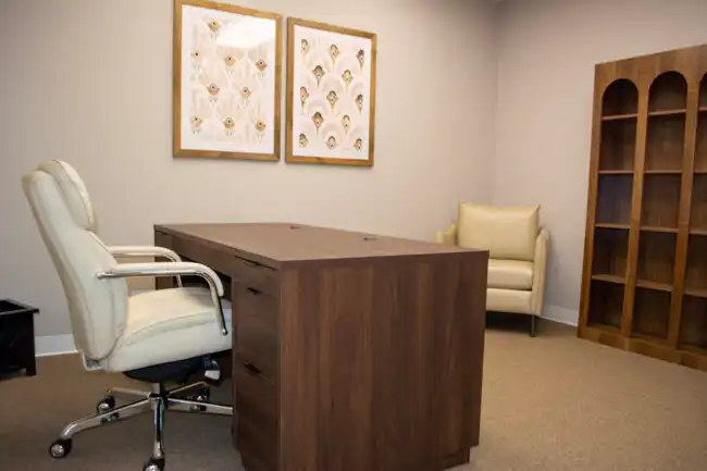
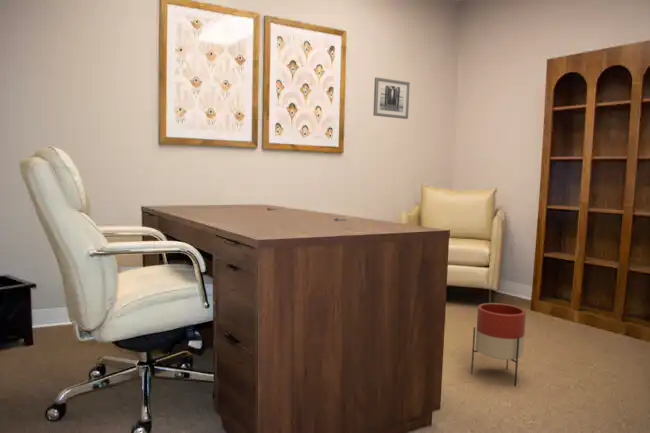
+ wall art [372,76,411,120]
+ planter [470,302,527,387]
